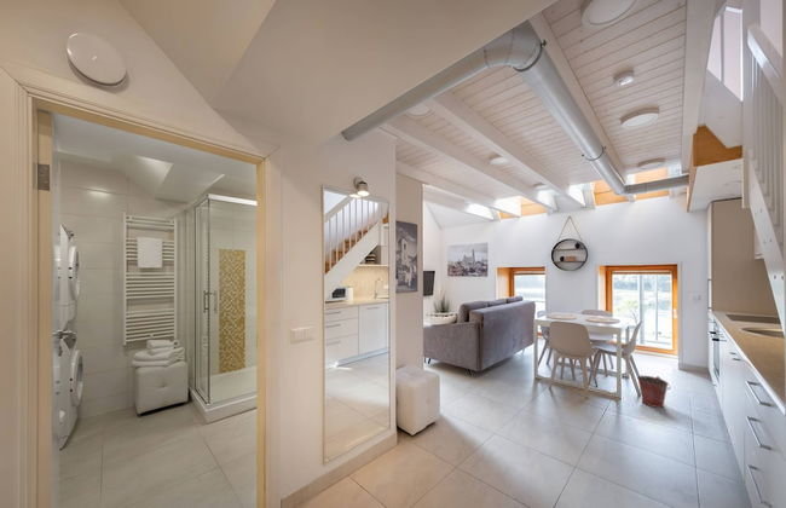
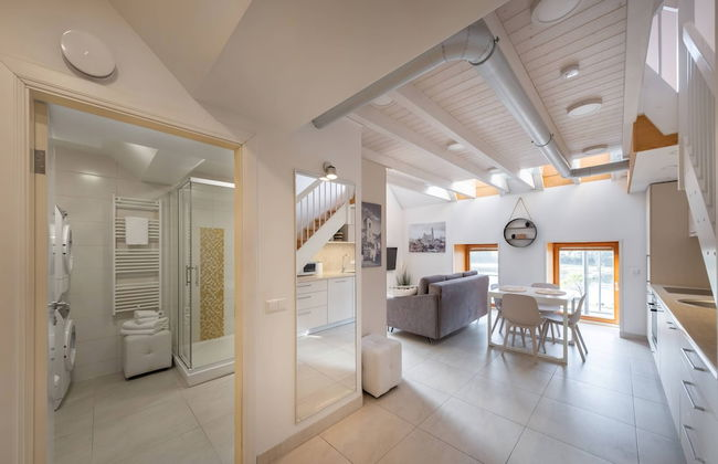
- bucket [636,375,671,409]
